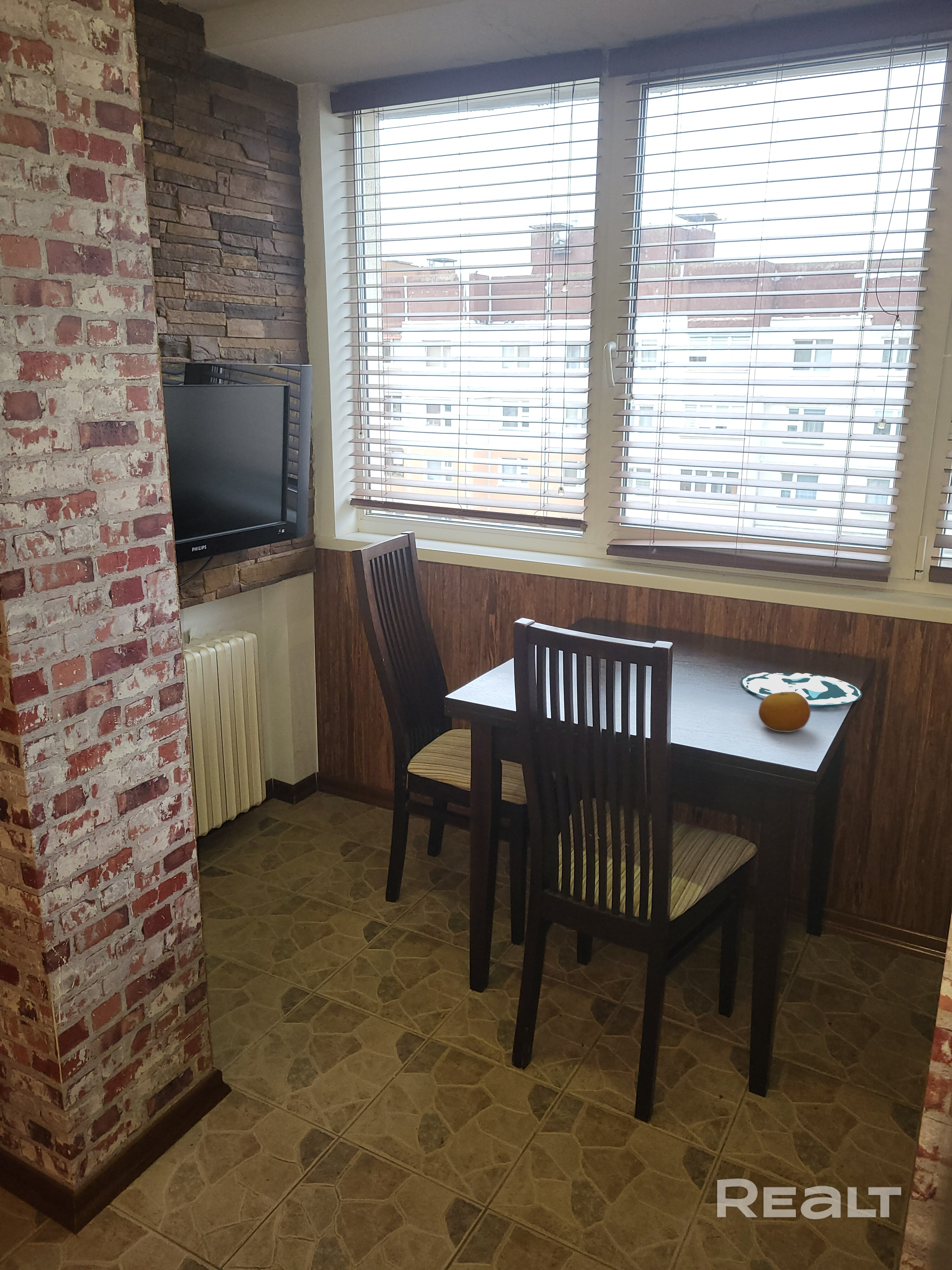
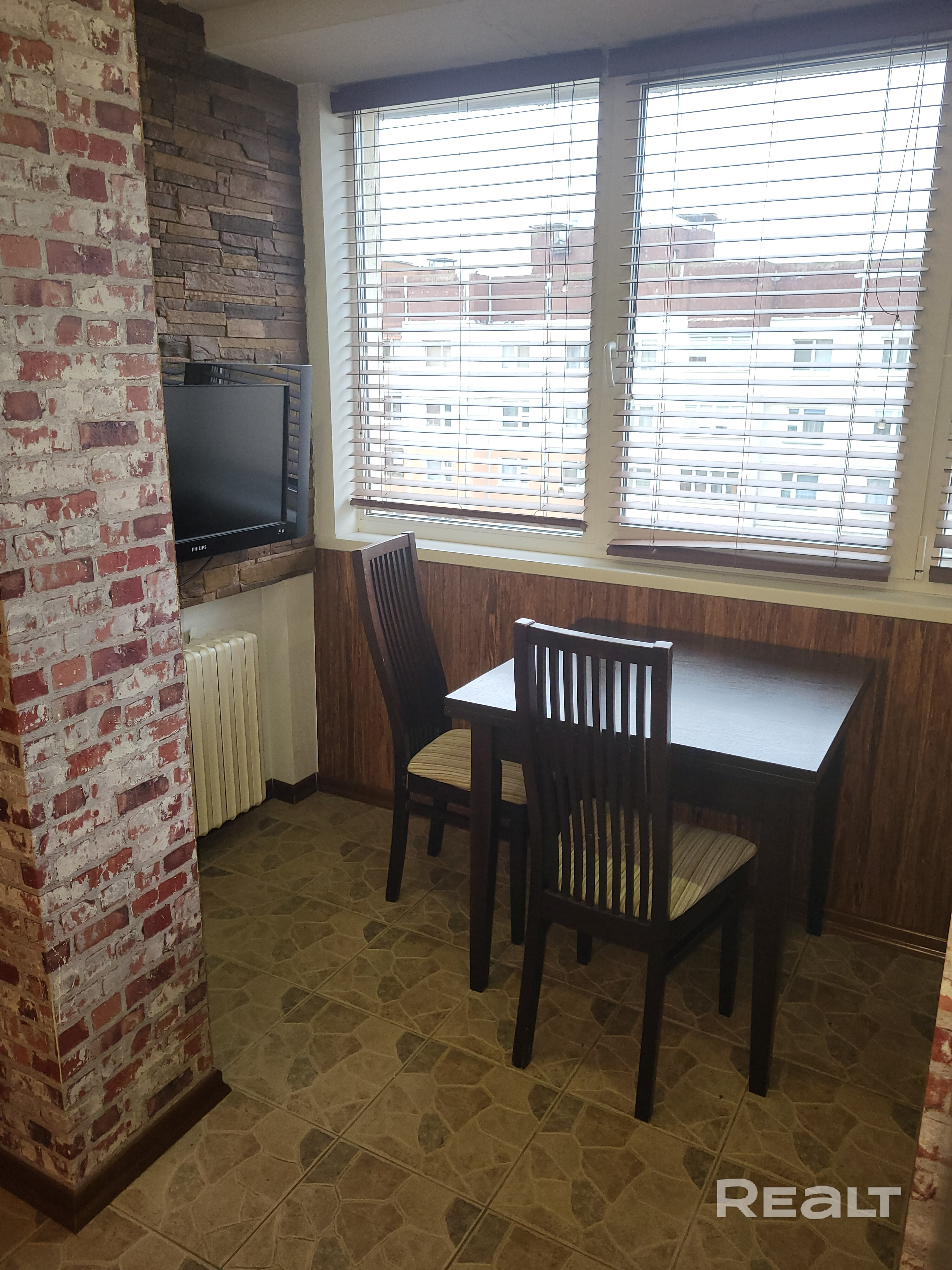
- fruit [758,692,811,732]
- plate [741,672,863,705]
